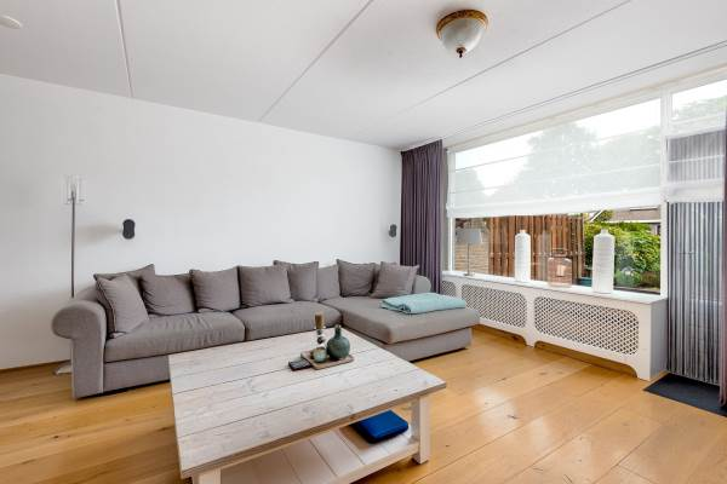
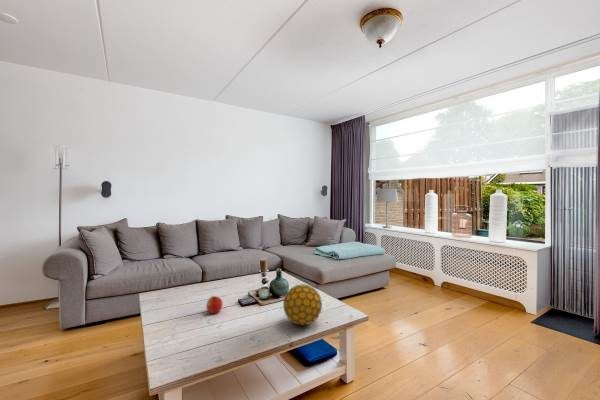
+ apple [205,295,224,314]
+ decorative ball [282,283,323,327]
